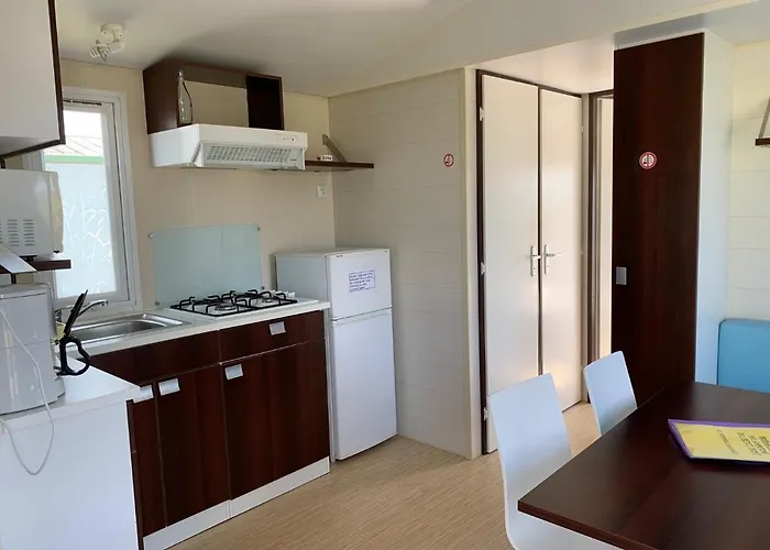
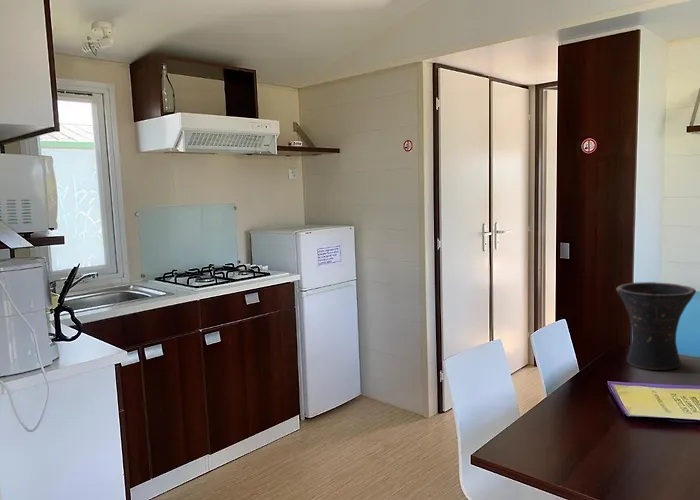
+ vase [616,281,697,371]
